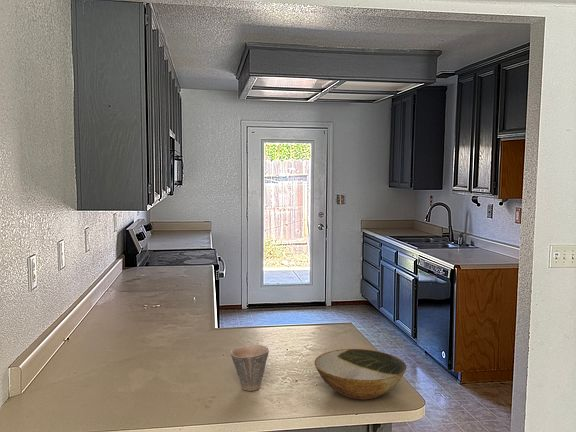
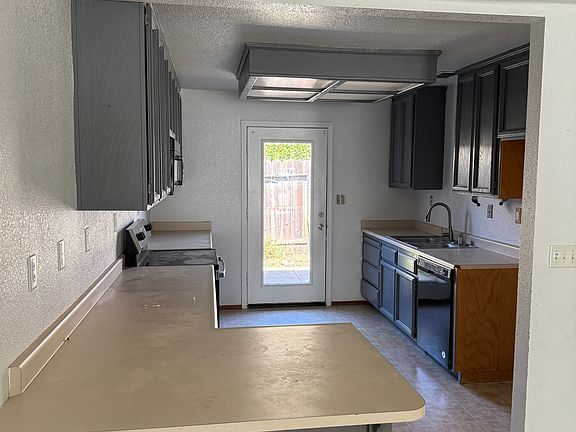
- bowl [314,348,408,401]
- cup [230,344,270,392]
